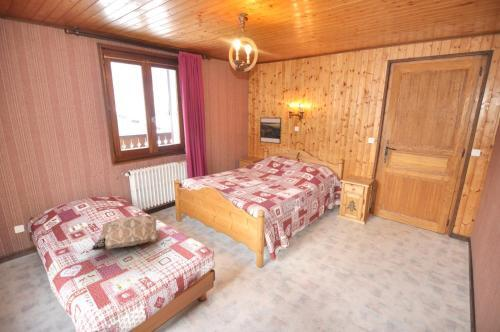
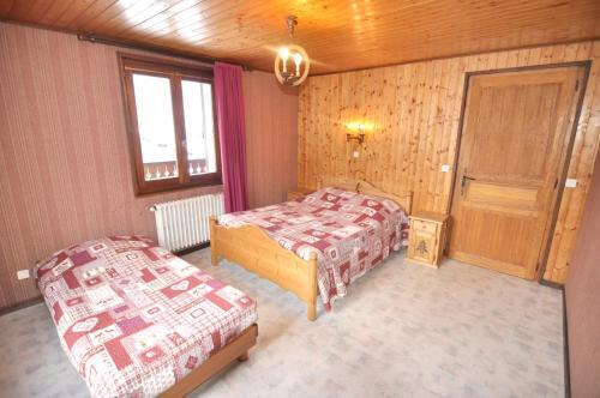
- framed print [259,117,282,145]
- decorative pillow [91,214,160,251]
